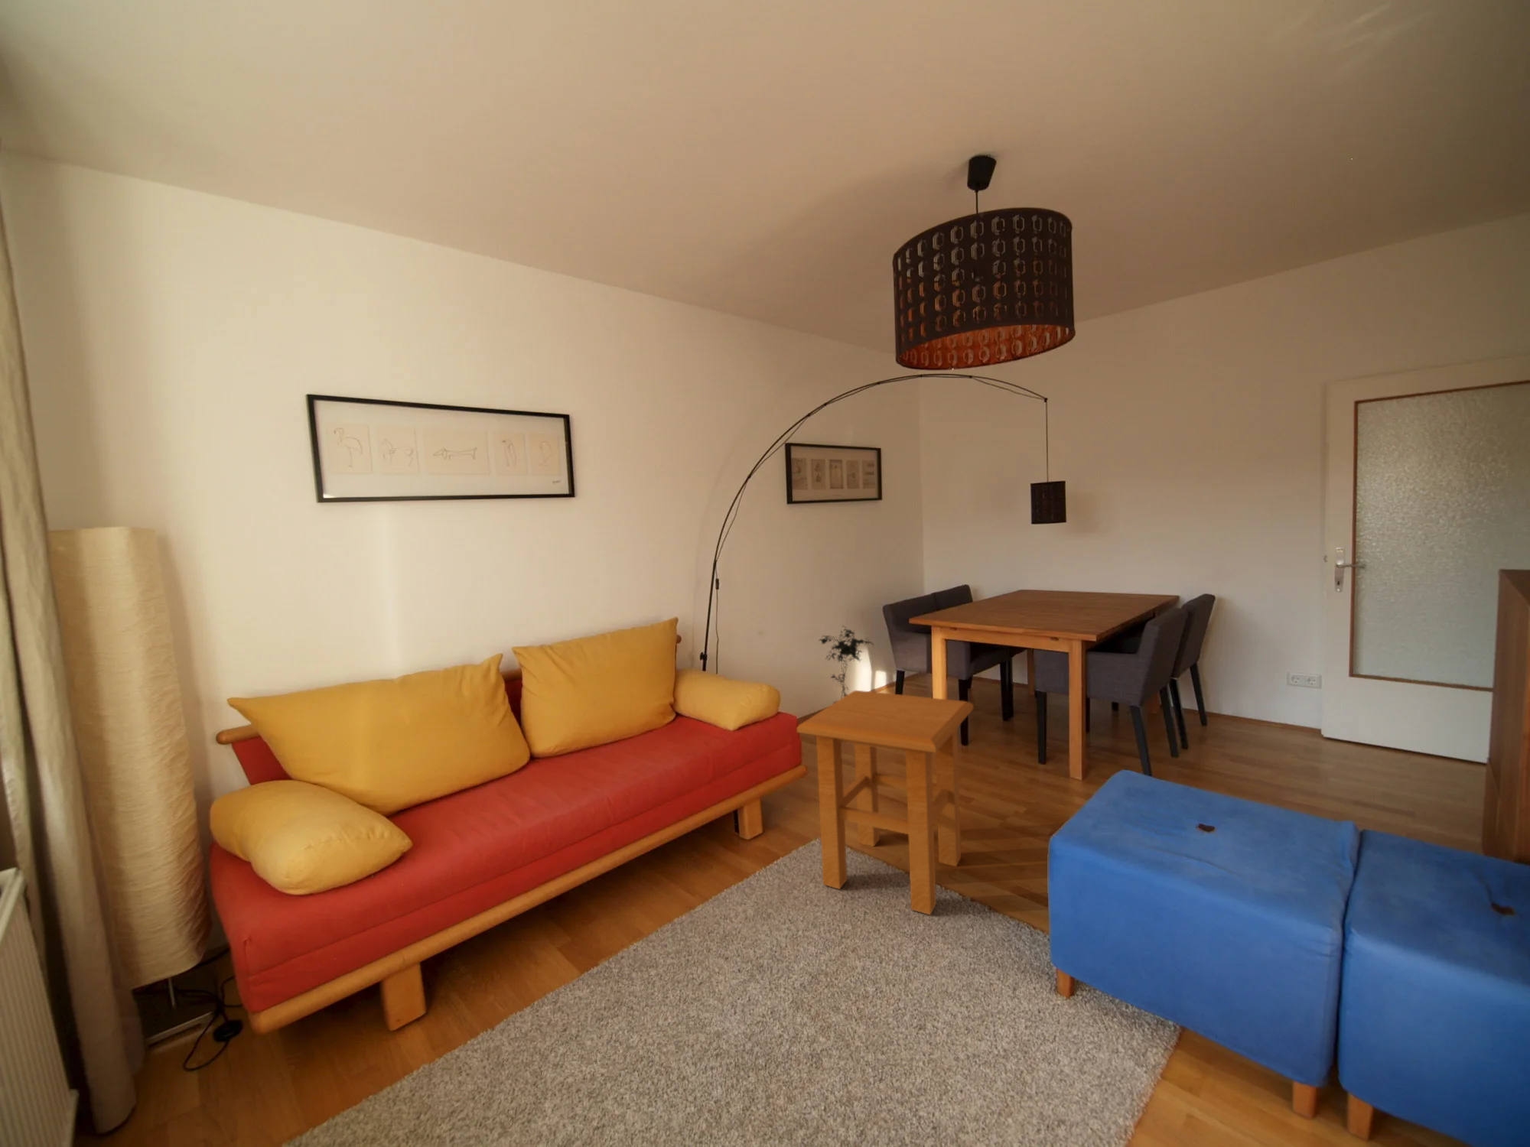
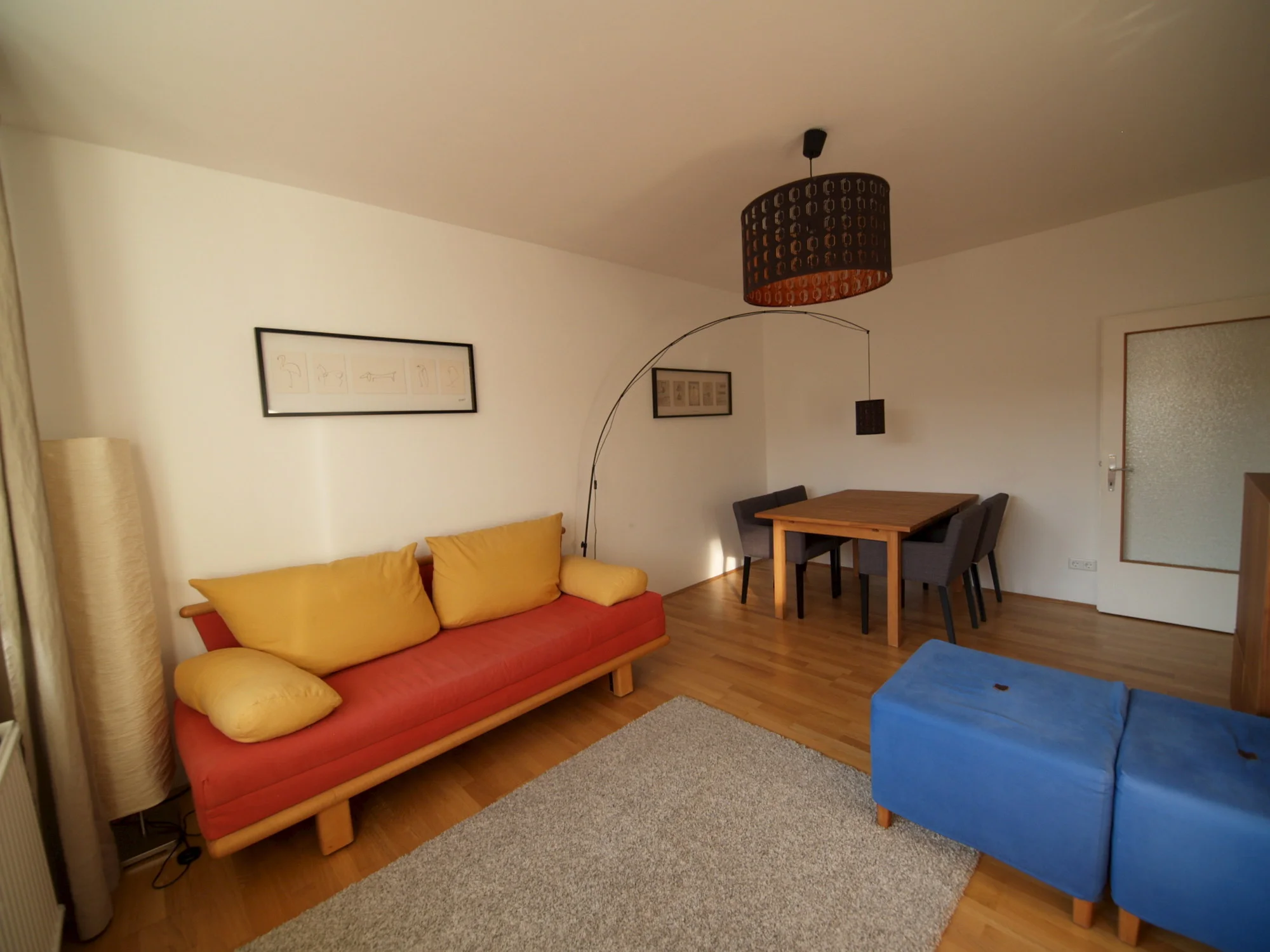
- potted plant [818,625,875,705]
- side table [795,689,973,916]
